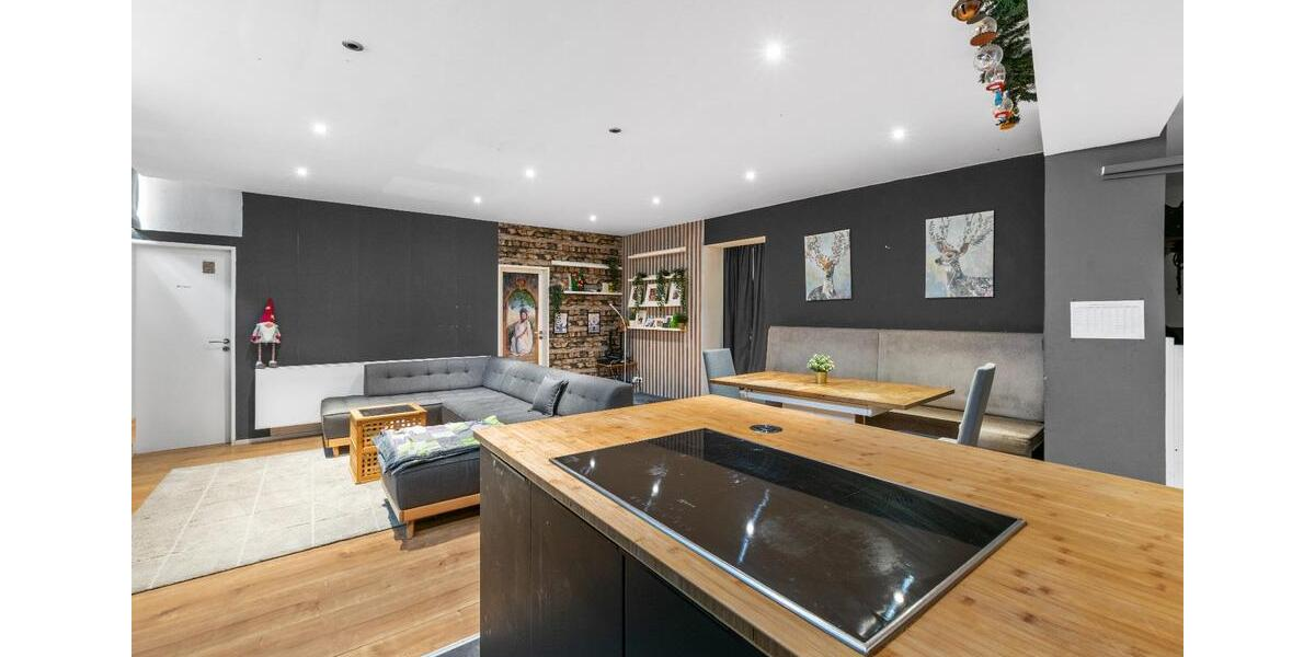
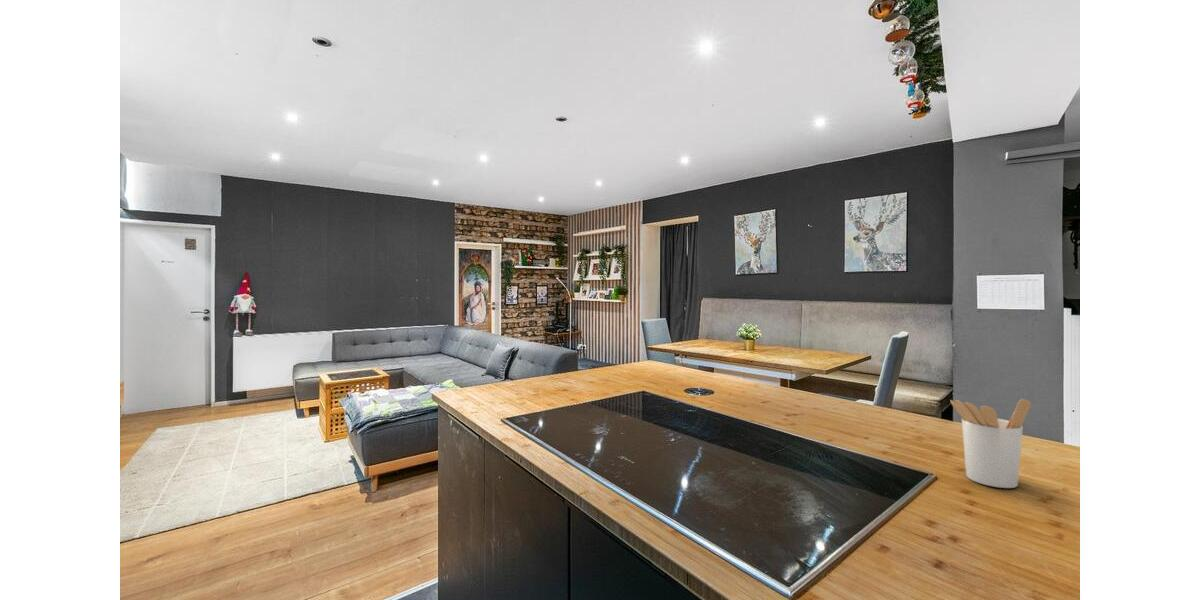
+ utensil holder [949,398,1032,489]
